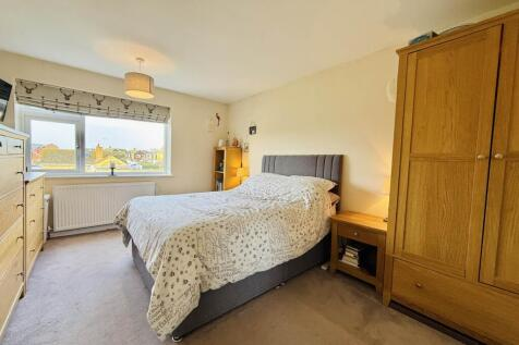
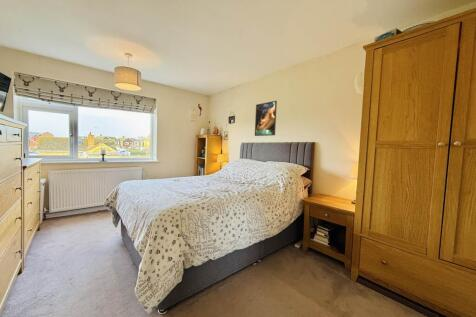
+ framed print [254,100,278,137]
